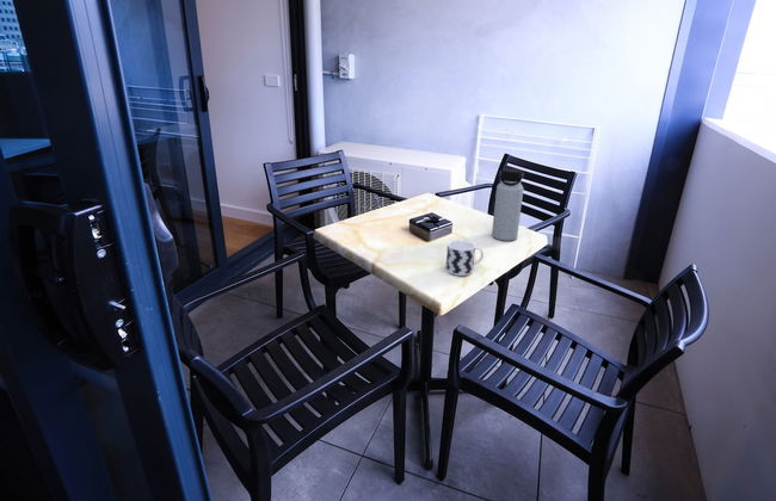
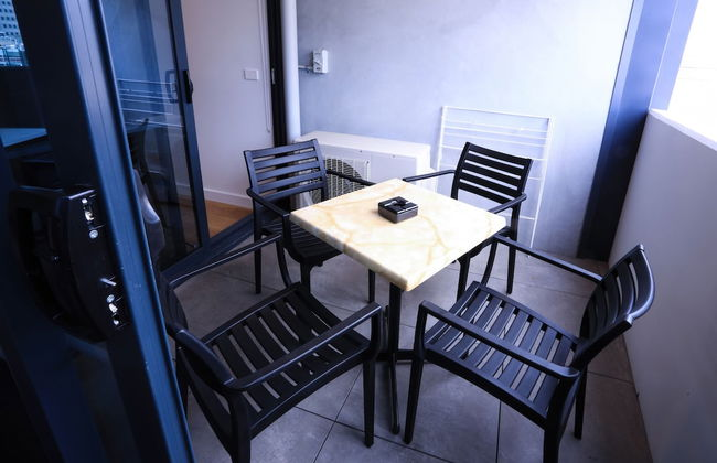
- cup [445,240,485,277]
- water bottle [491,167,524,241]
